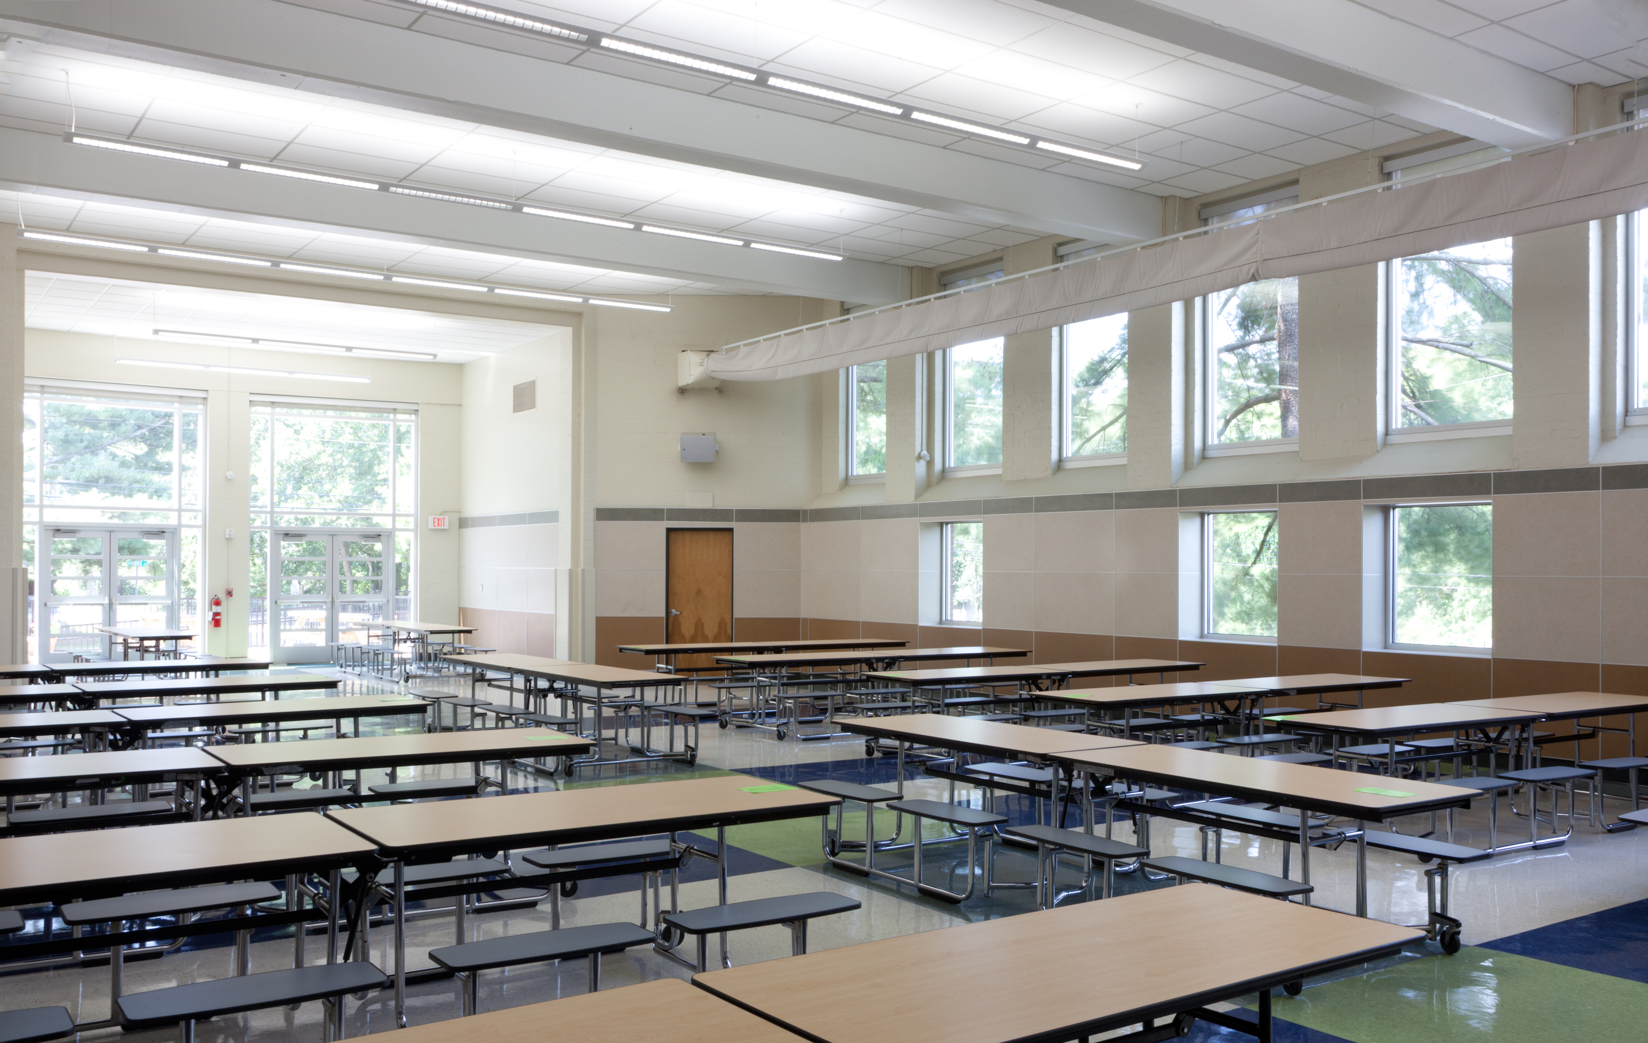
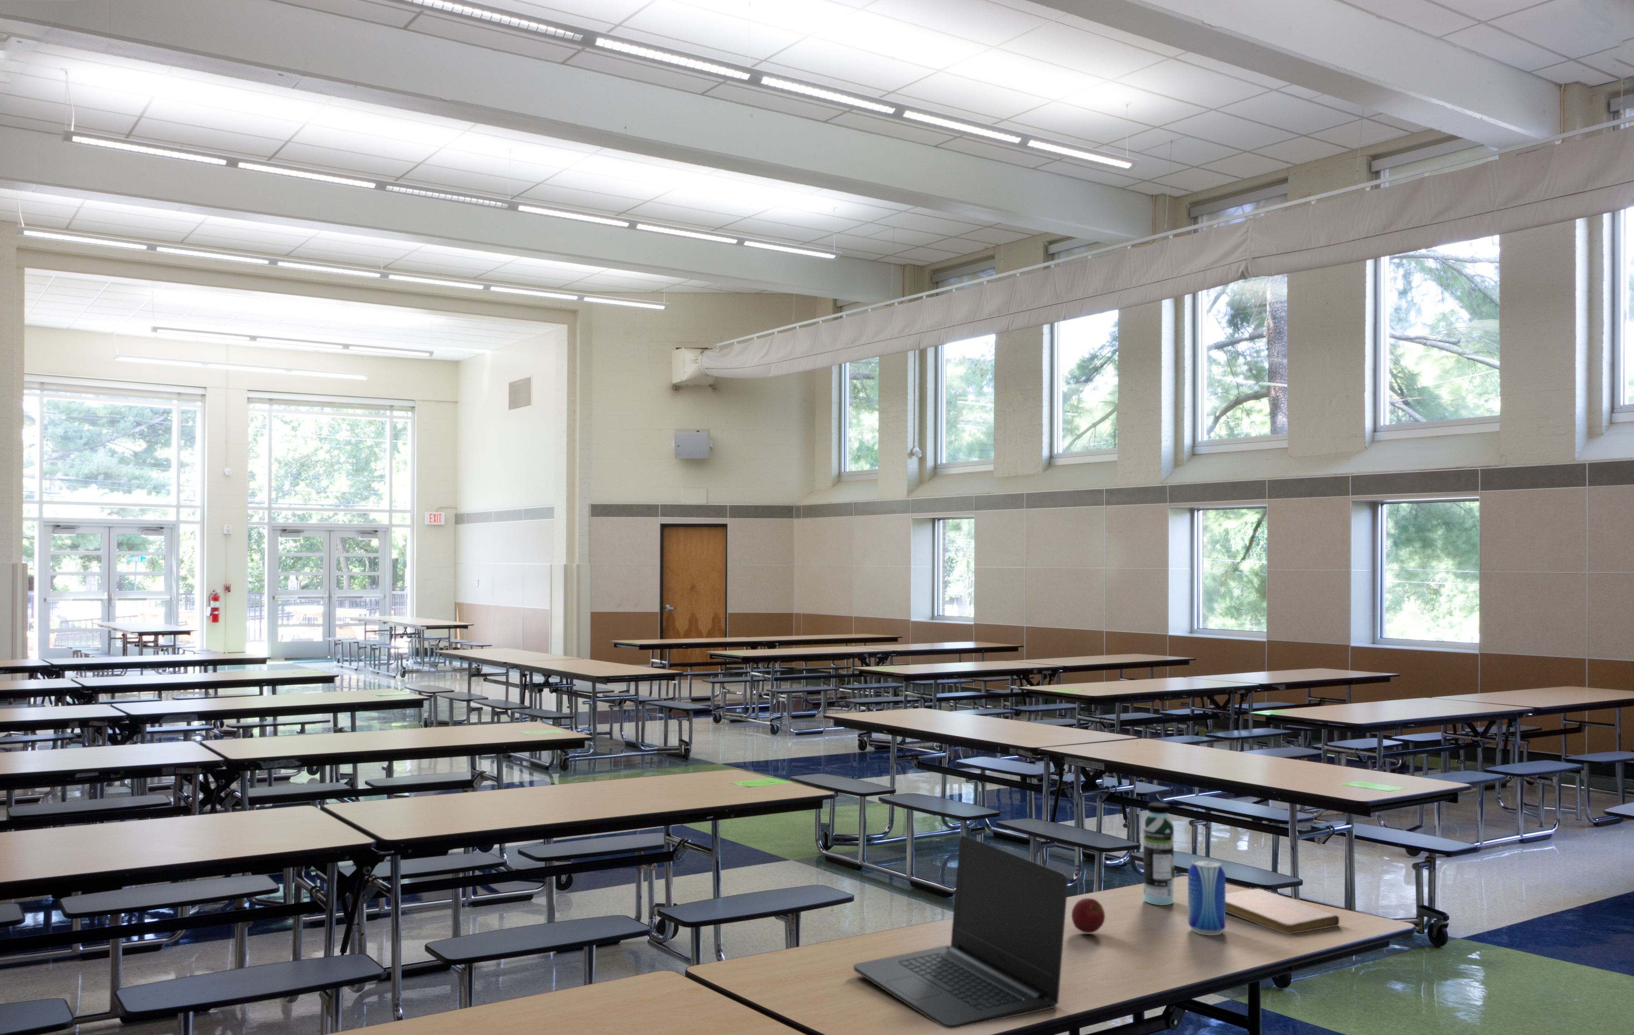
+ water bottle [1143,802,1174,905]
+ notebook [1226,889,1340,935]
+ beer can [1187,859,1226,935]
+ laptop [853,835,1068,1029]
+ apple [1071,897,1105,934]
